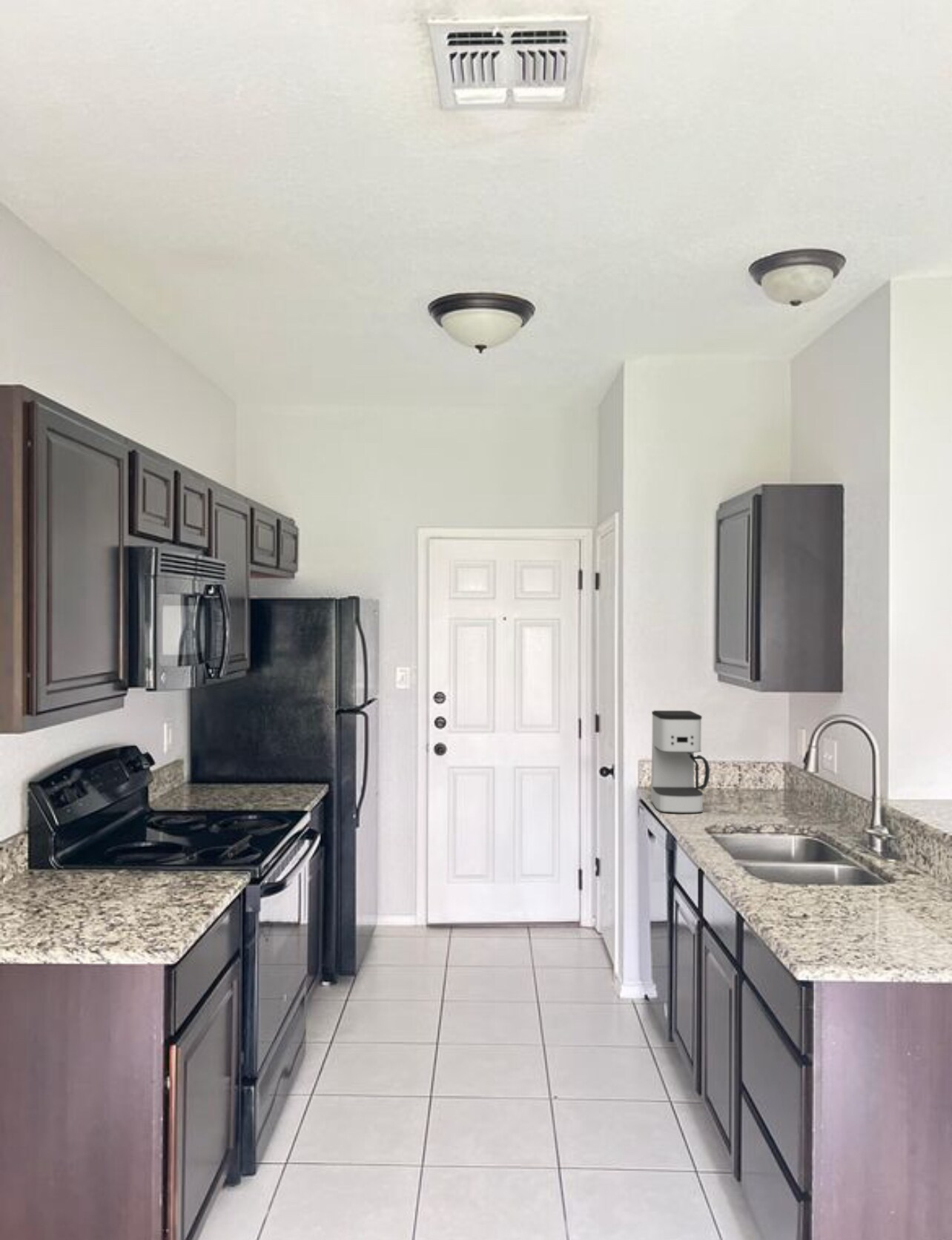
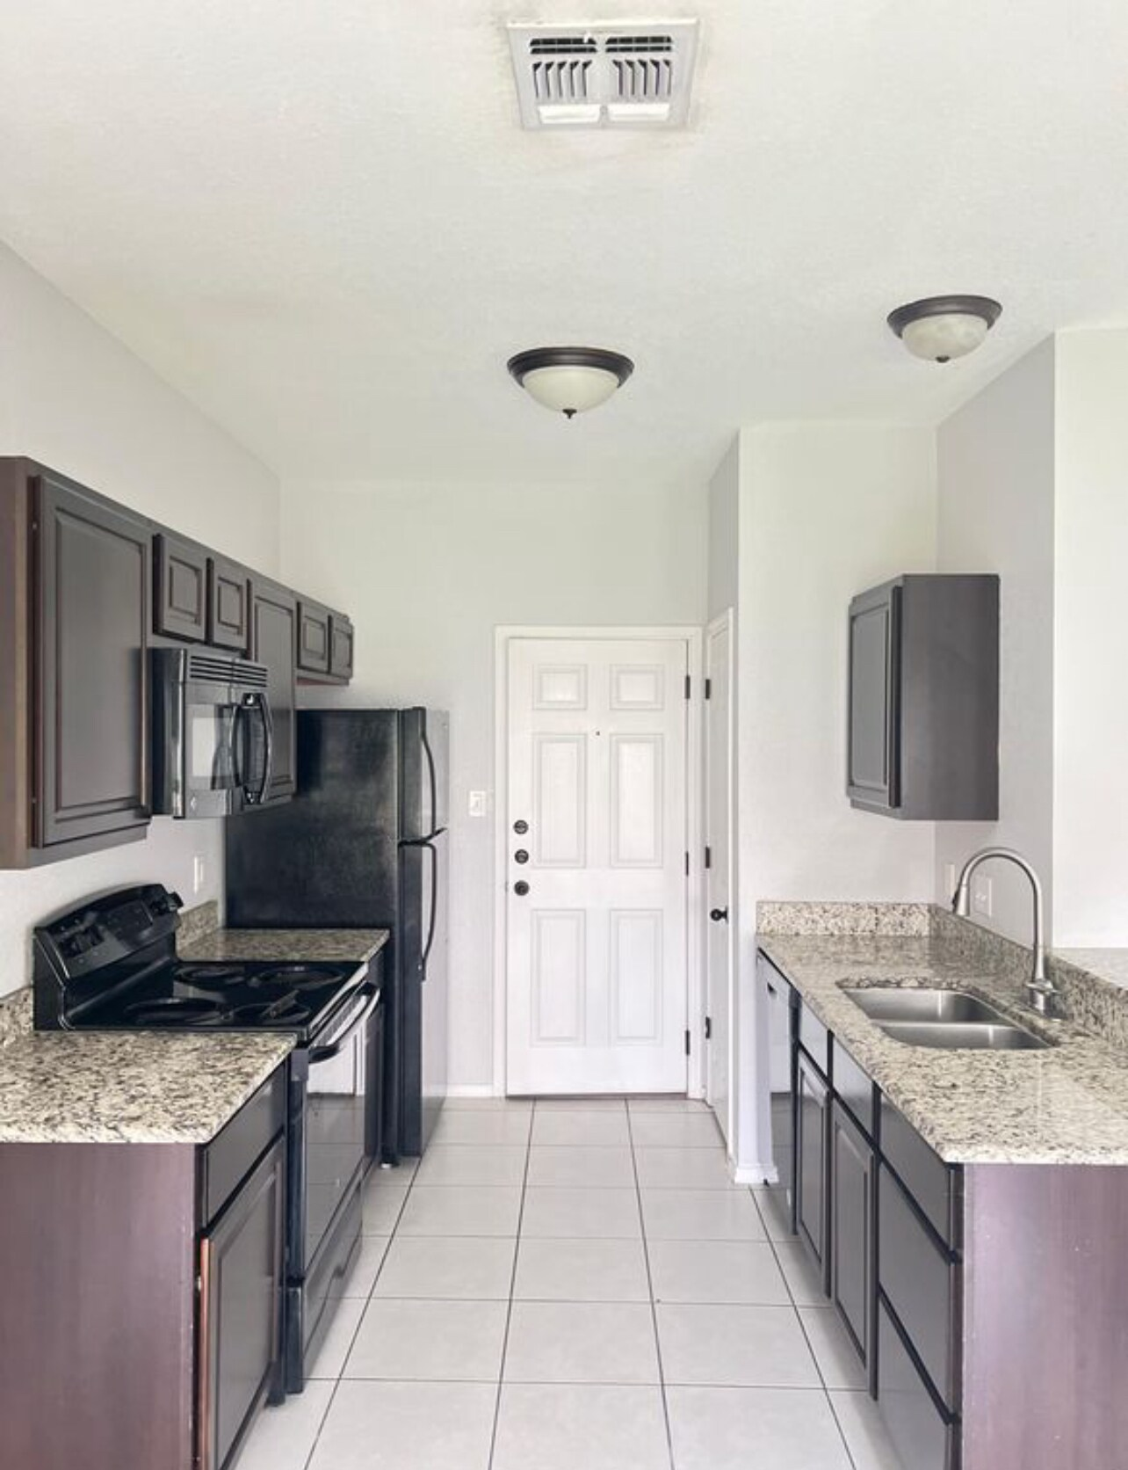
- coffee maker [650,710,710,814]
